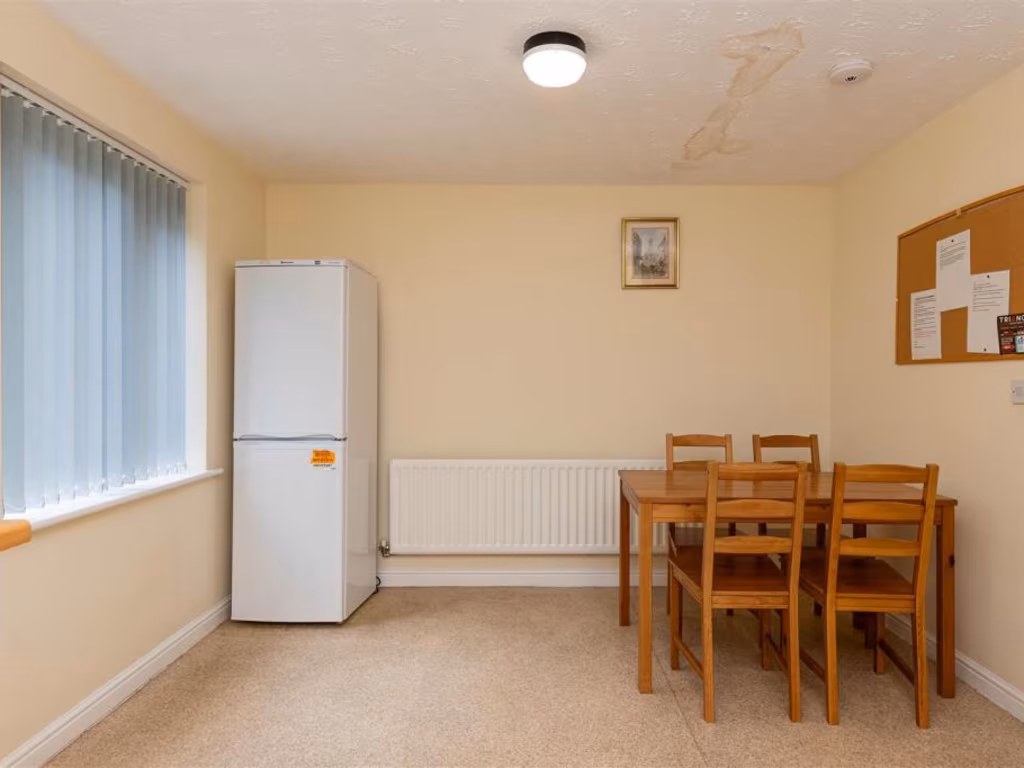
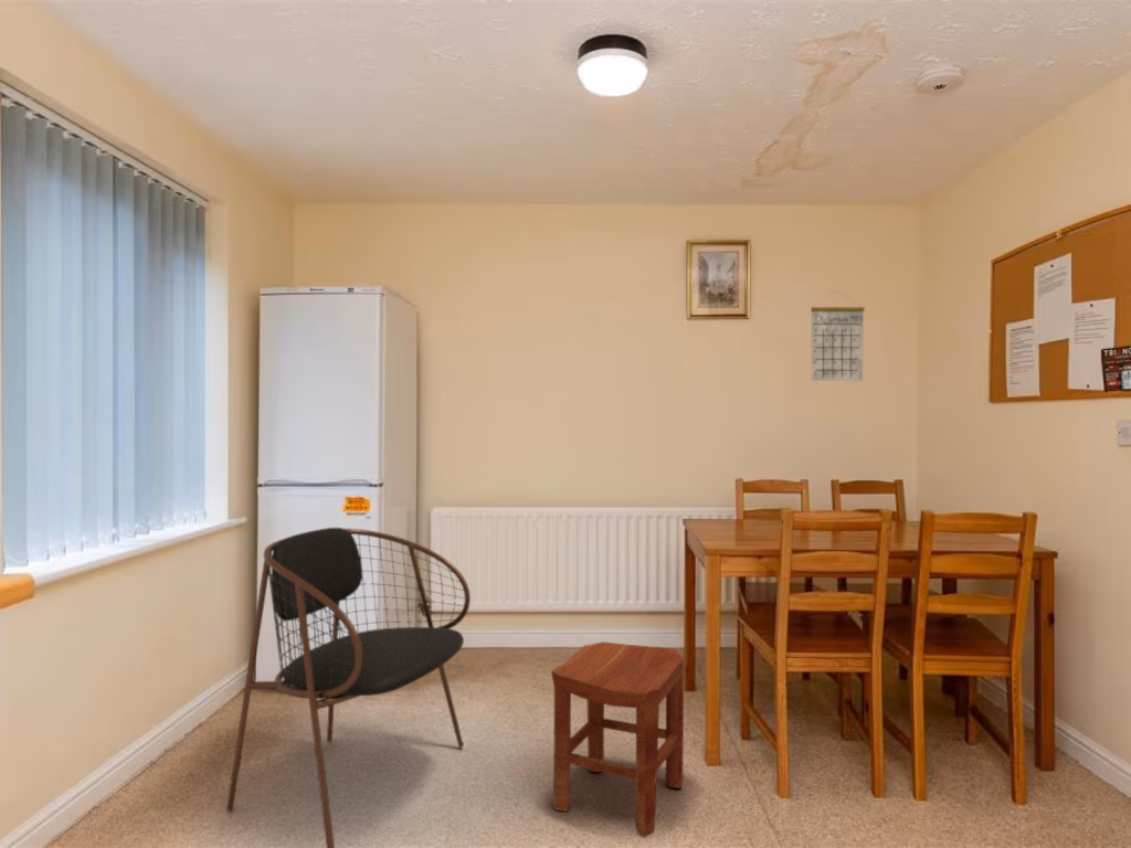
+ calendar [810,289,866,382]
+ dining chair [225,527,472,848]
+ stool [550,640,685,838]
